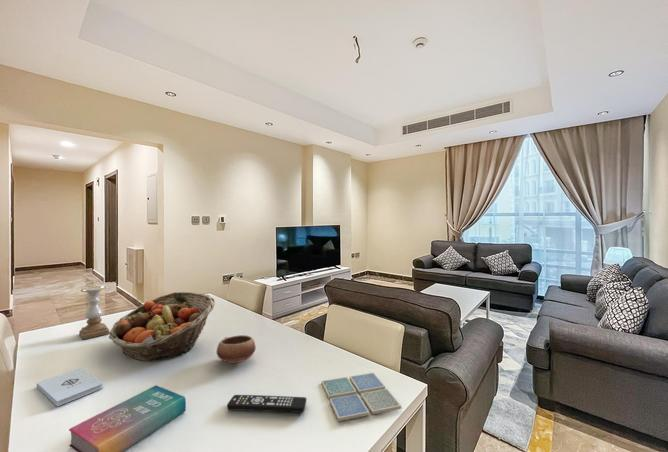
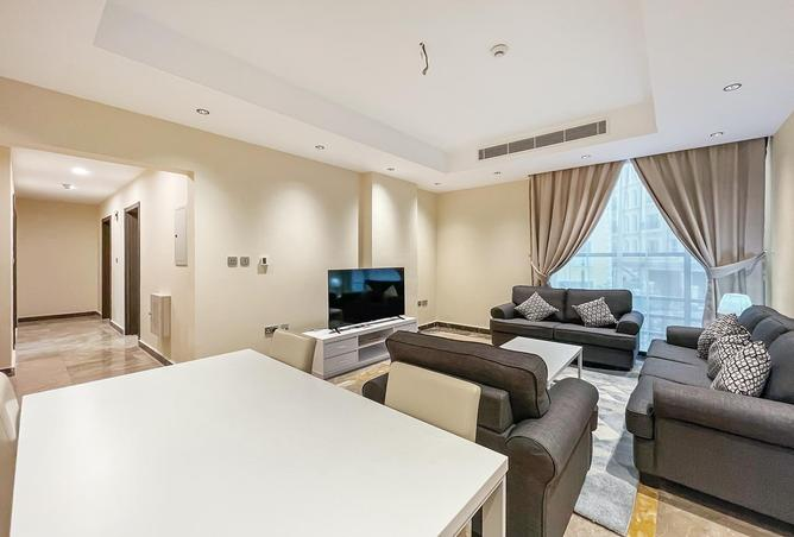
- drink coaster [321,372,402,422]
- notepad [36,367,104,407]
- book [68,384,187,452]
- candle holder [78,285,110,340]
- fruit basket [108,291,216,362]
- bowl [216,334,257,364]
- remote control [226,394,307,414]
